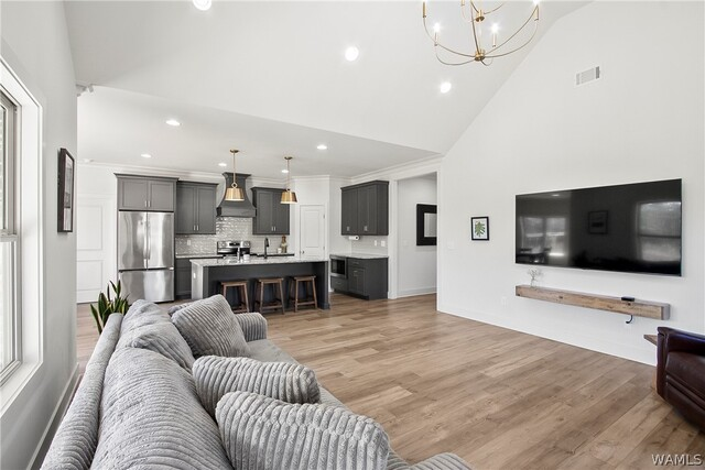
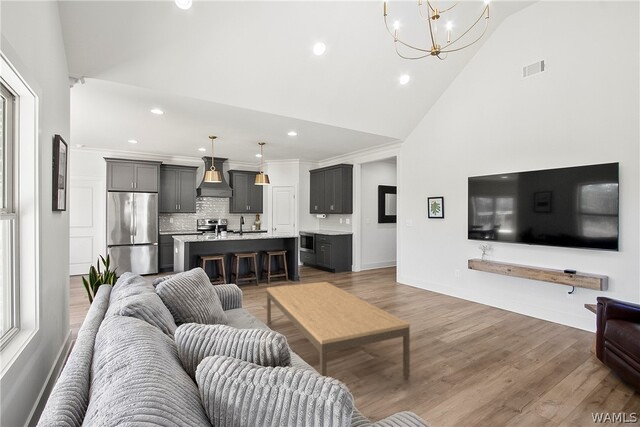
+ coffee table [266,281,411,379]
